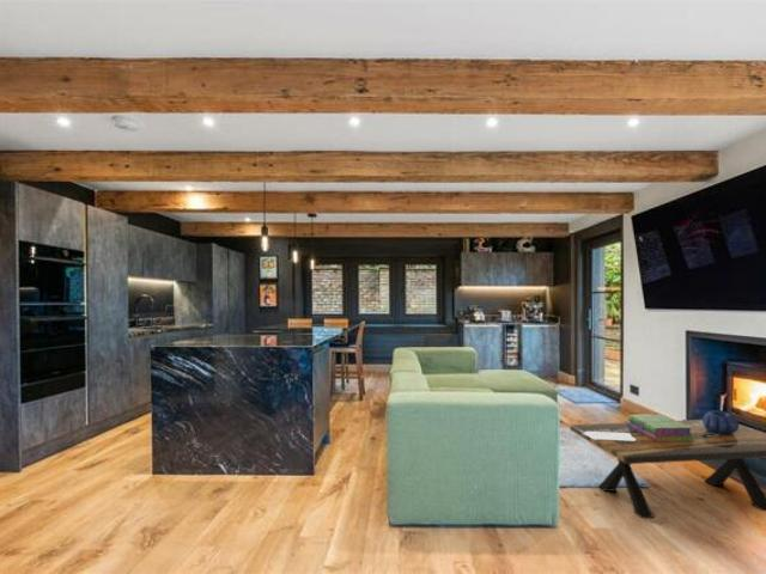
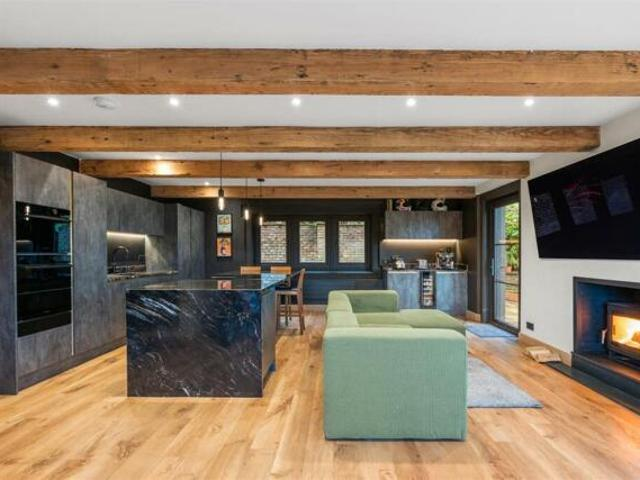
- coffee table [569,419,766,520]
- stack of books [626,414,694,442]
- decorative bowl [701,410,740,434]
